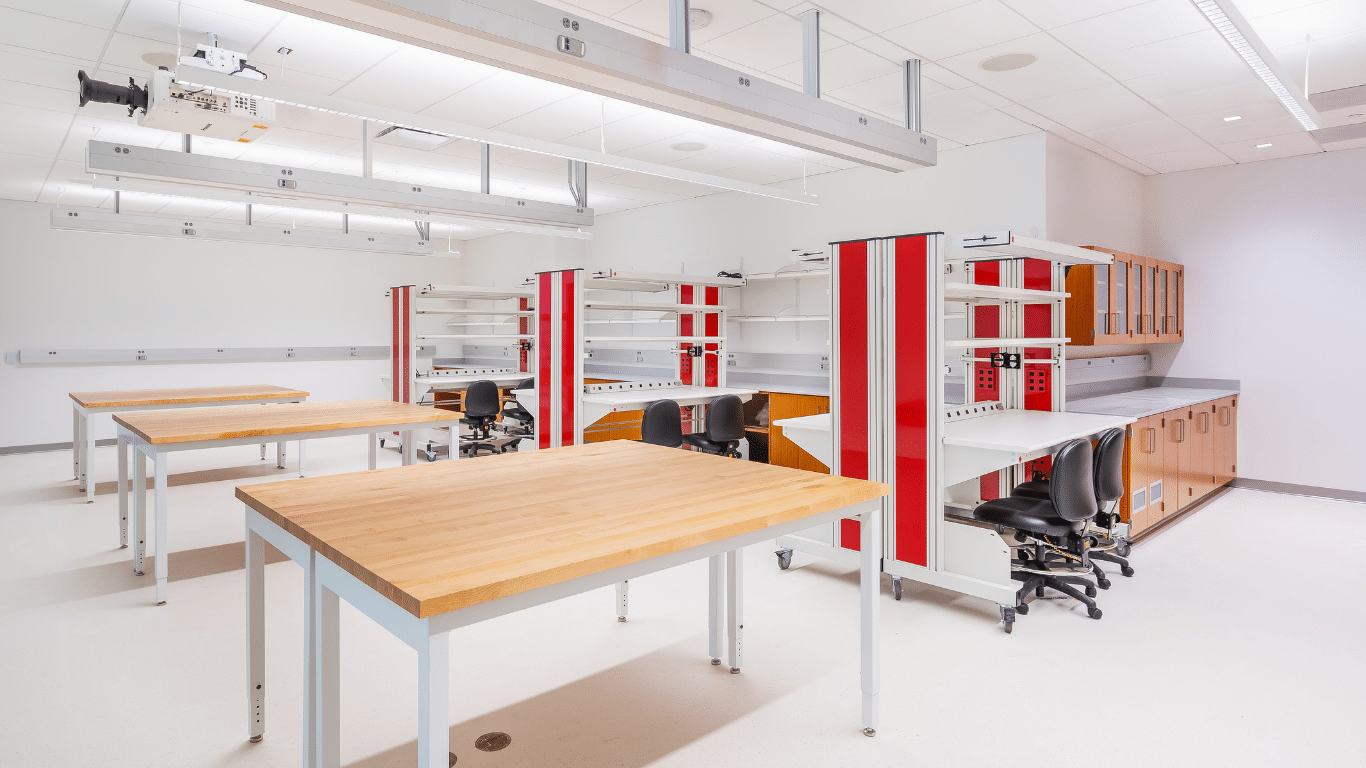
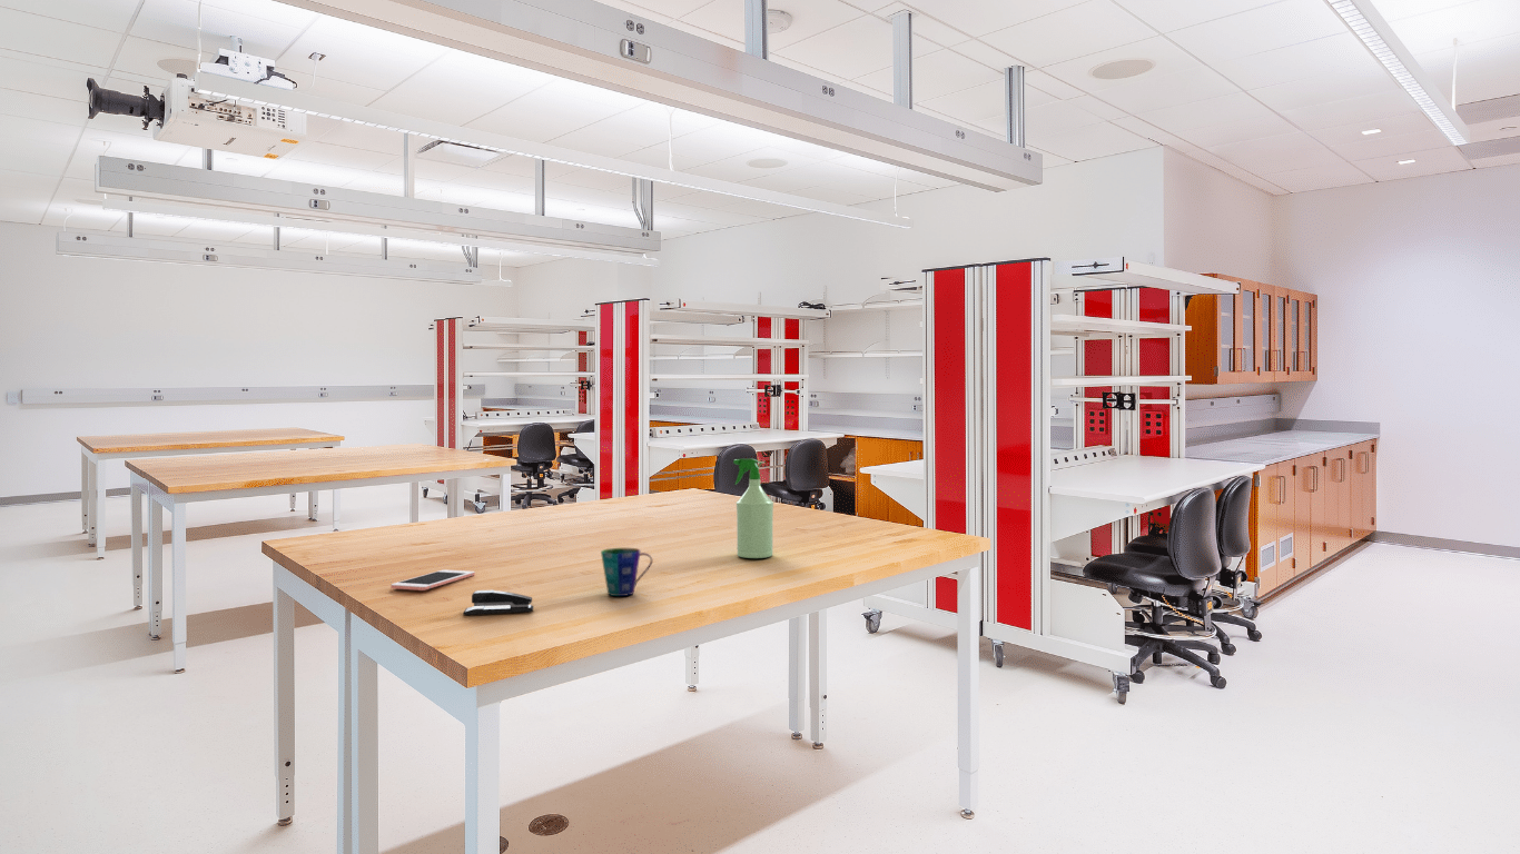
+ stapler [462,589,534,616]
+ cup [600,547,653,597]
+ cell phone [389,568,476,592]
+ spray bottle [732,458,774,559]
